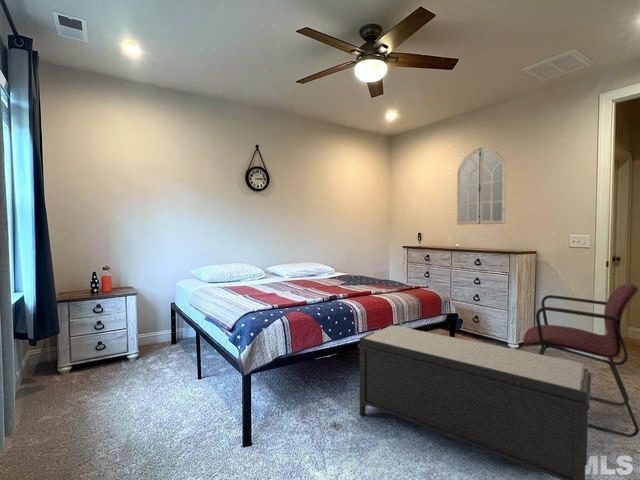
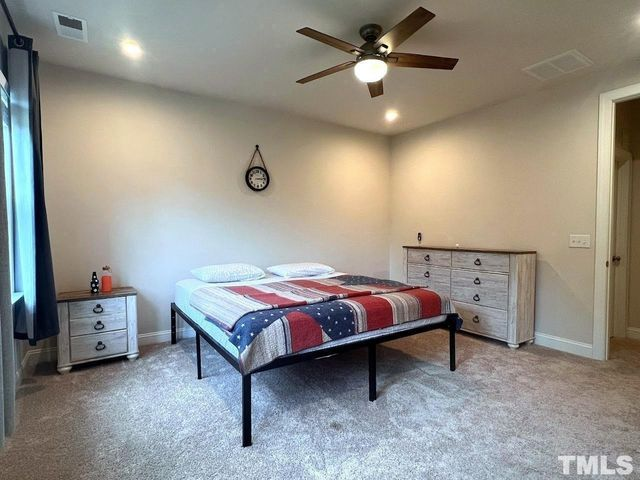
- armchair [522,282,640,438]
- home mirror [456,147,507,226]
- bench [356,324,592,480]
